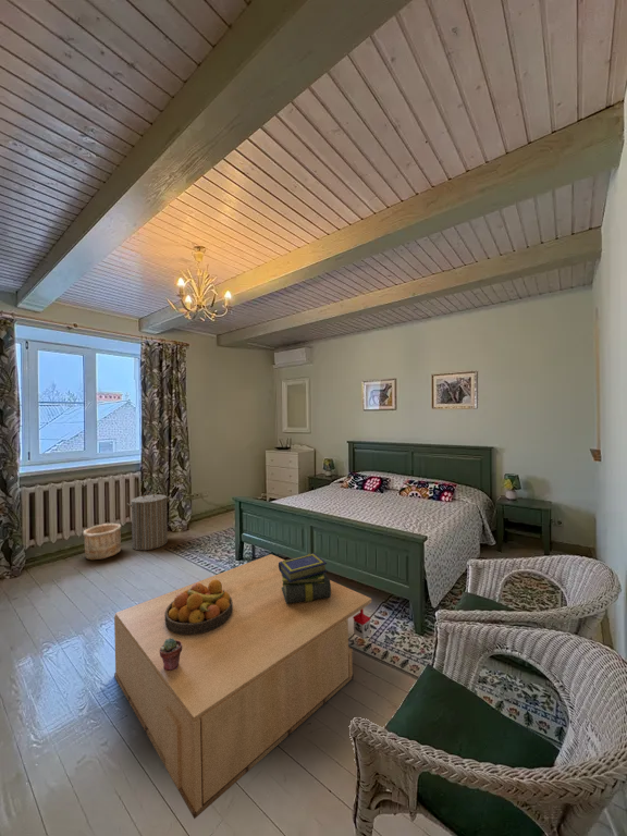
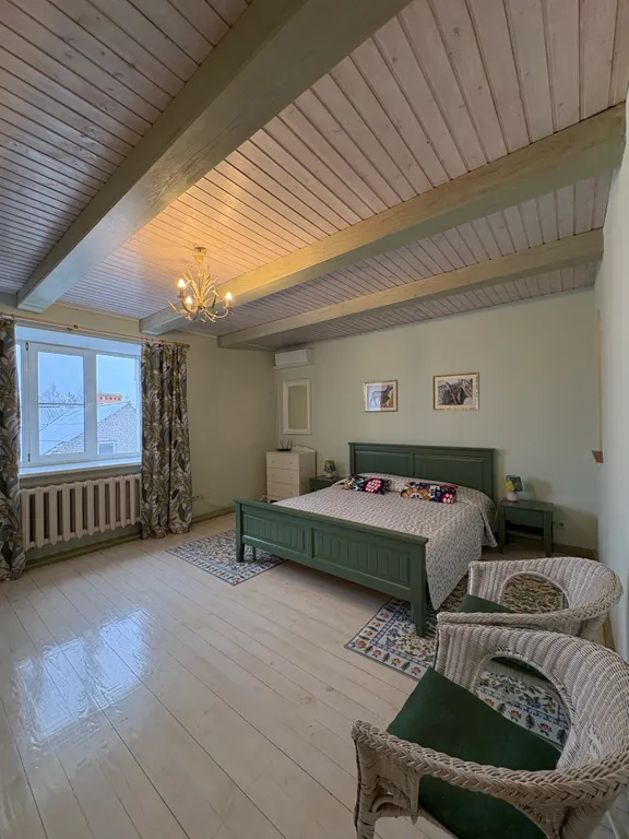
- potted succulent [160,638,182,671]
- wooden bucket [82,522,122,561]
- fruit bowl [164,579,233,635]
- stack of books [279,552,331,604]
- coffee table [113,553,372,820]
- laundry hamper [126,490,171,552]
